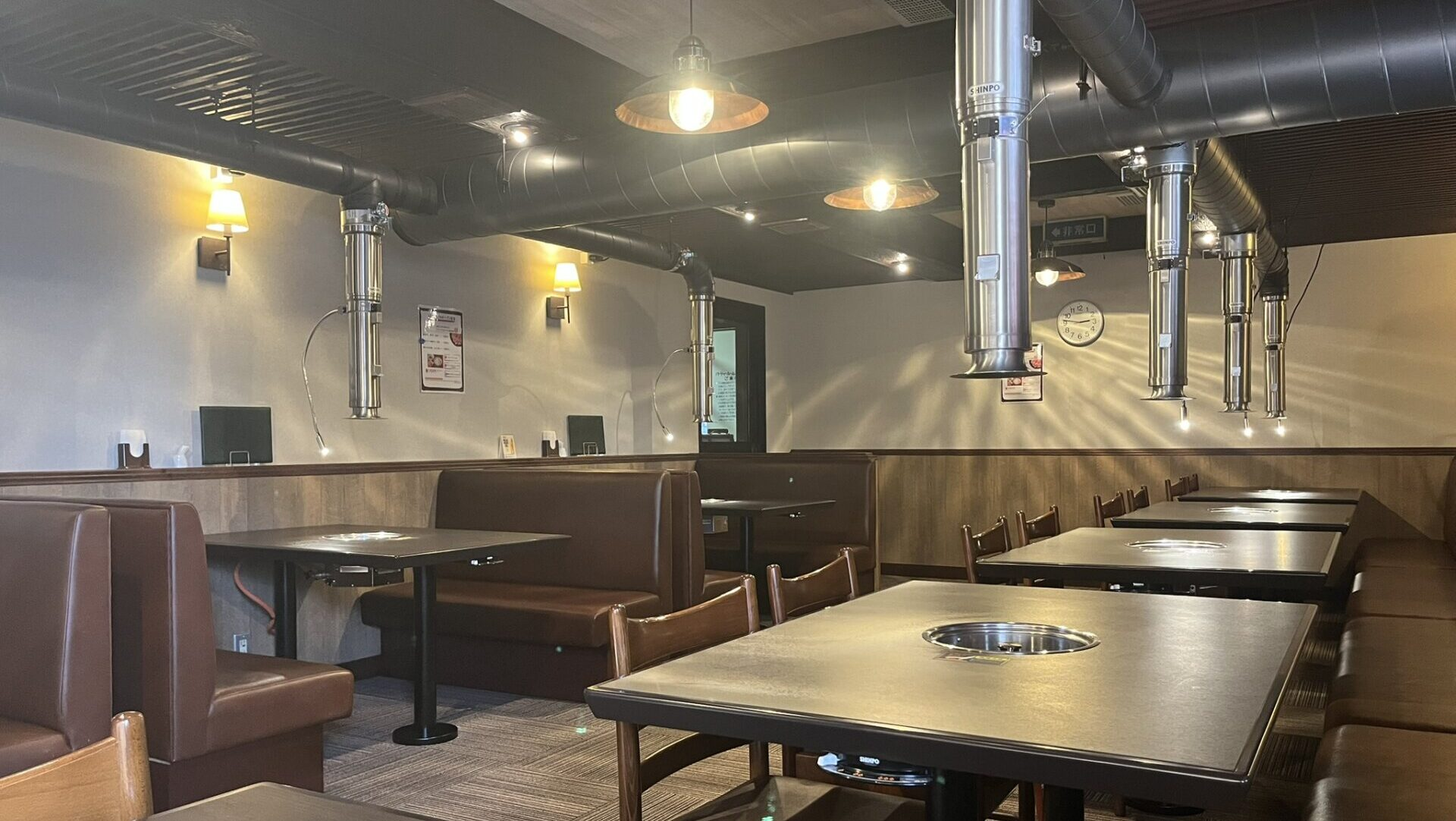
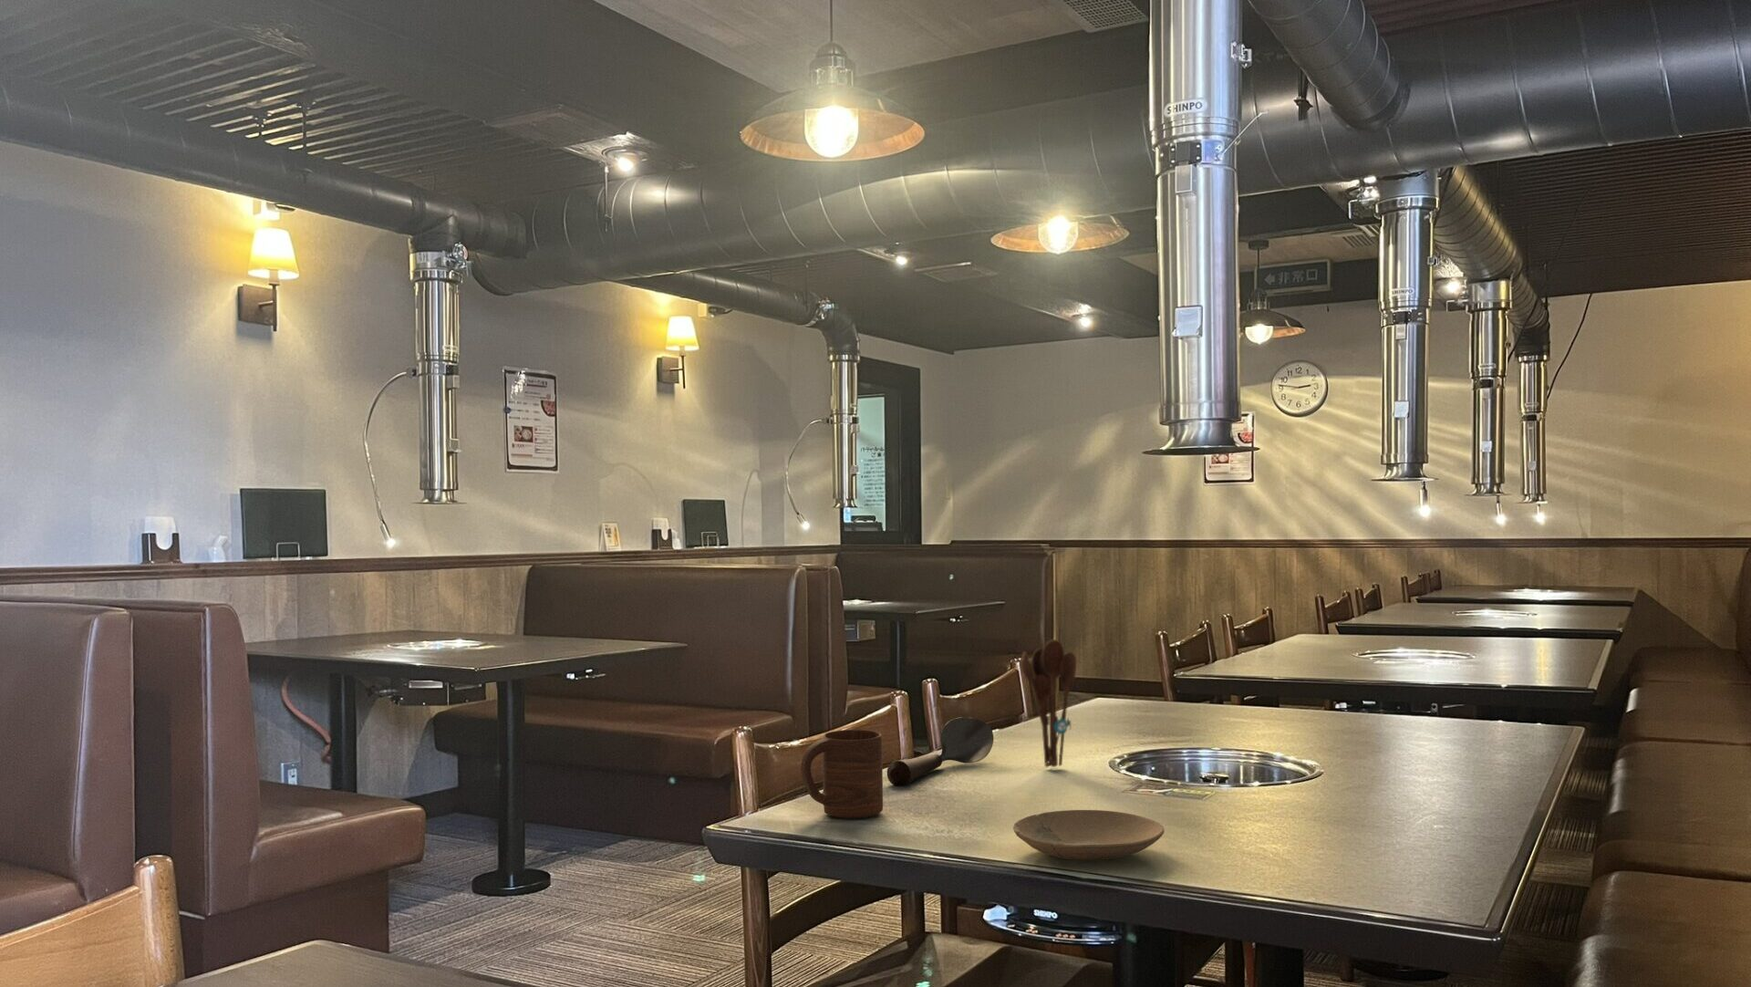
+ cup [801,729,884,819]
+ utensil holder [1021,638,1078,768]
+ spoon [886,717,995,787]
+ plate [1013,809,1165,861]
